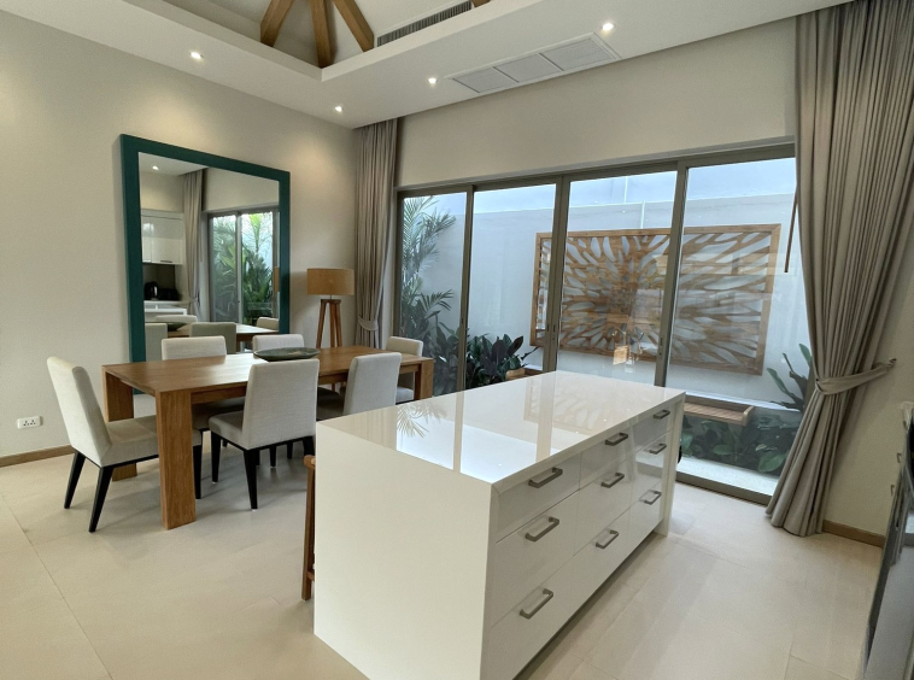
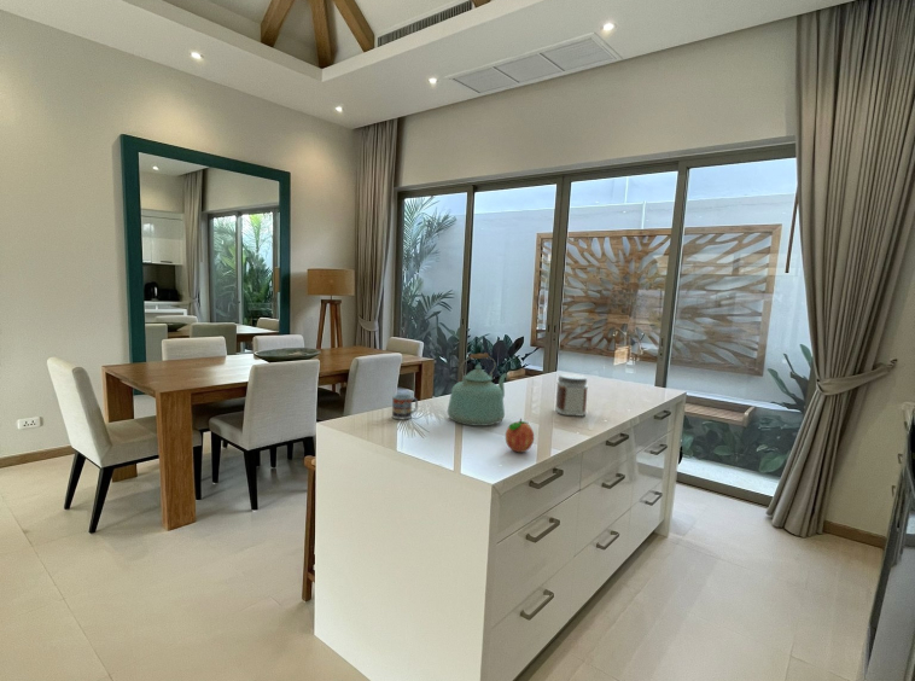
+ jar [554,373,589,418]
+ cup [391,392,419,420]
+ kettle [447,351,508,427]
+ fruit [505,418,535,453]
